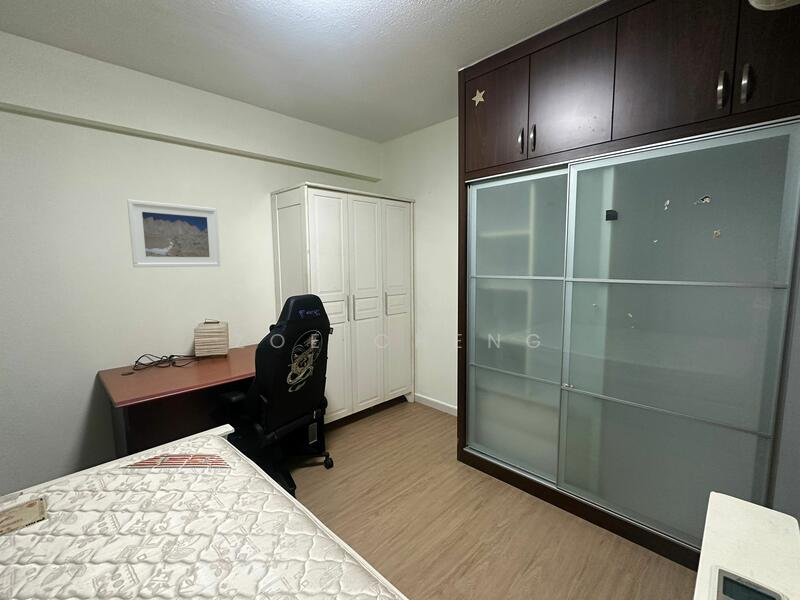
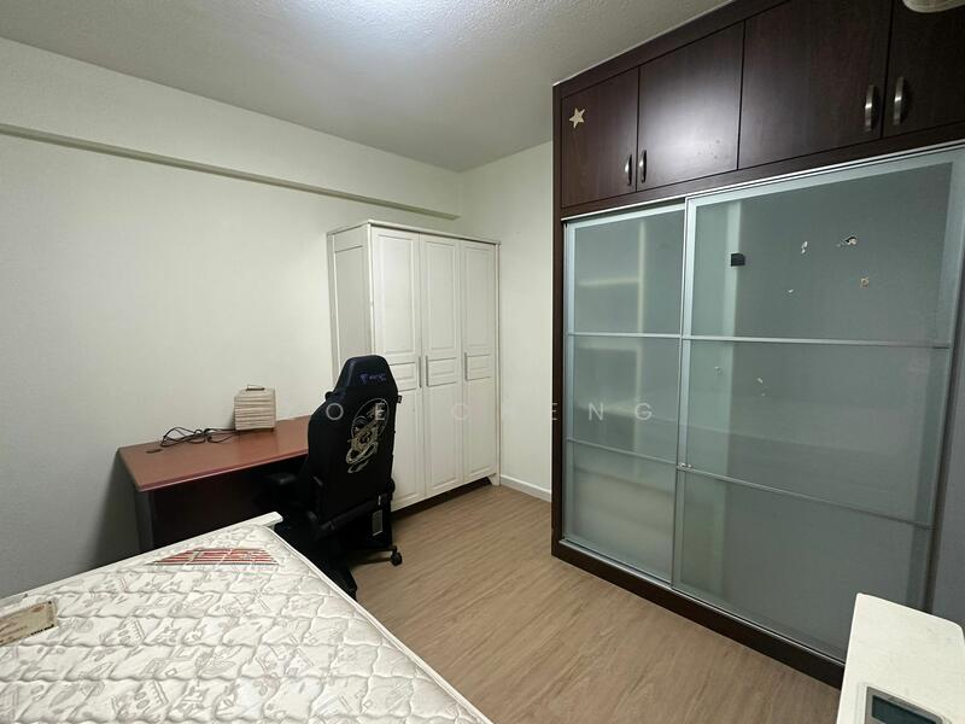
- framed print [126,199,221,268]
